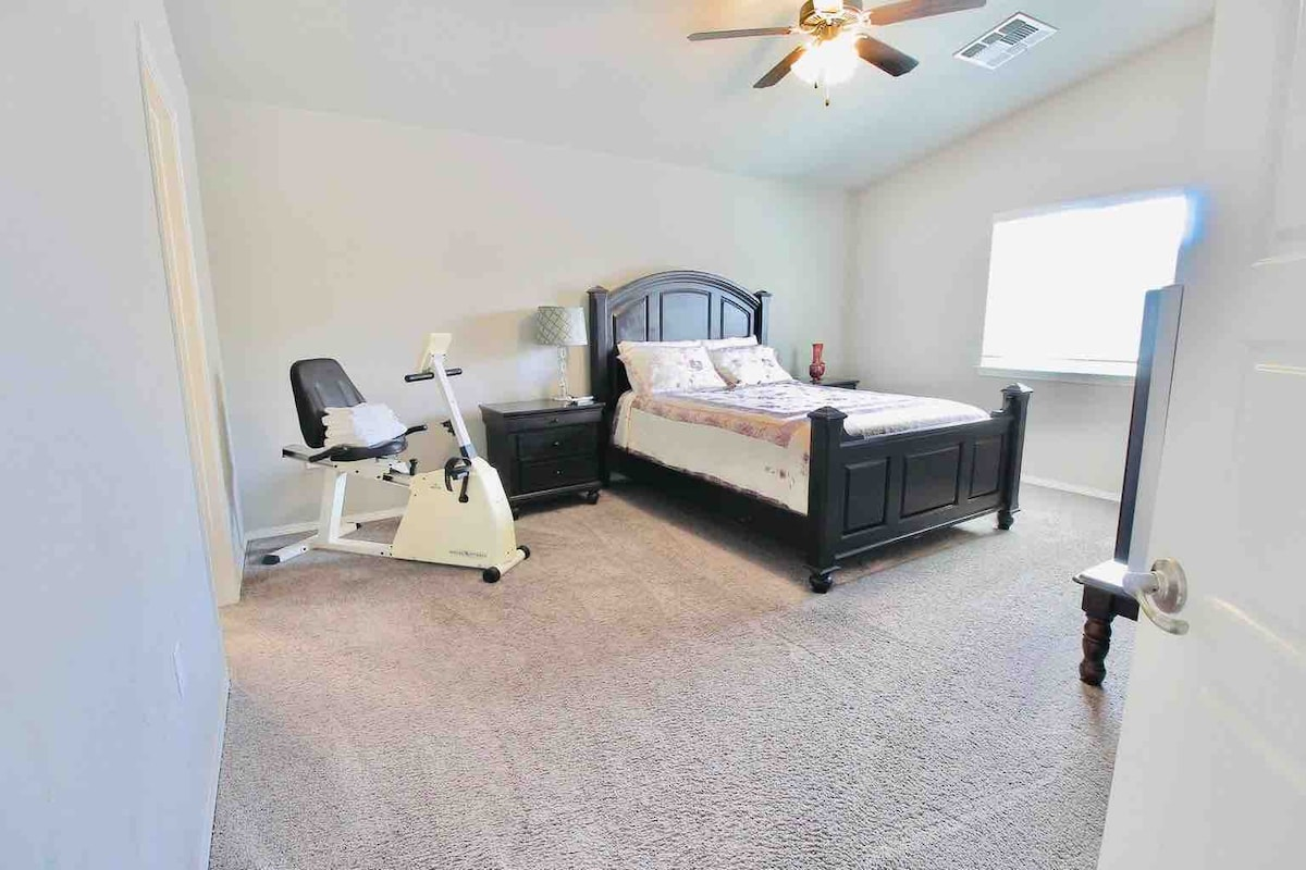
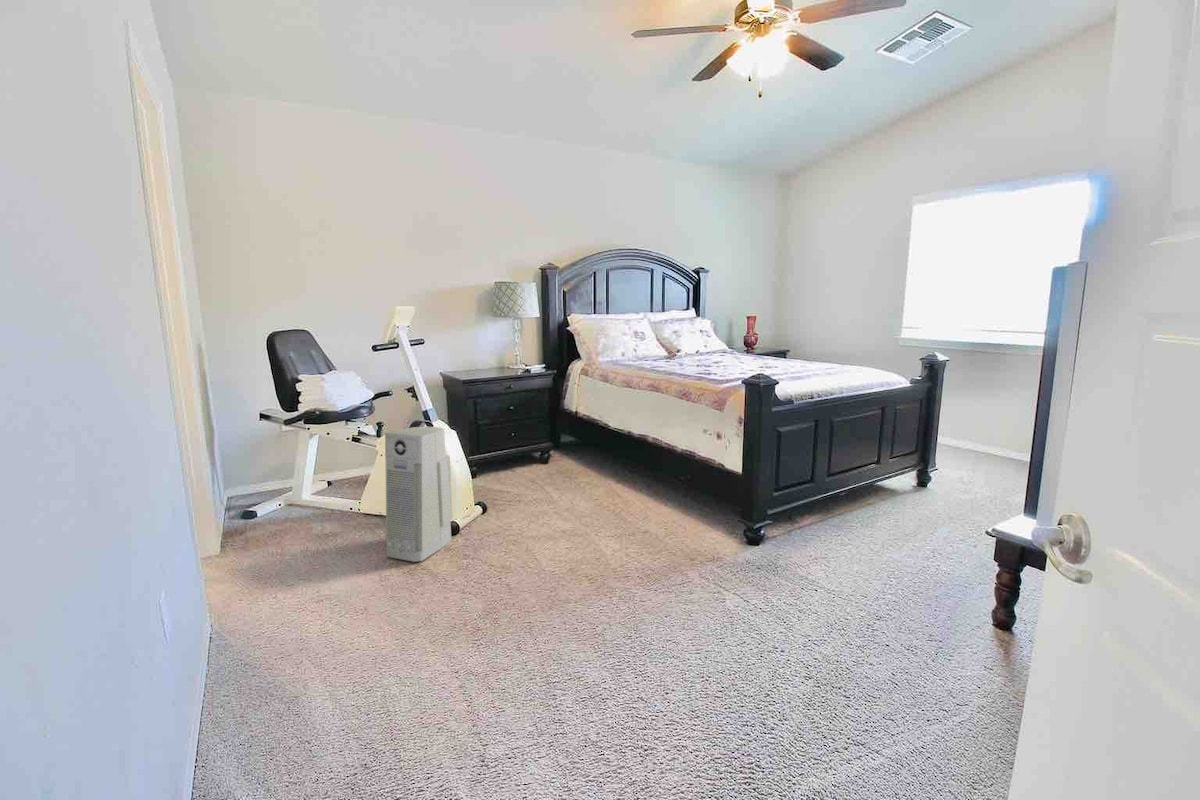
+ air purifier [384,426,454,563]
